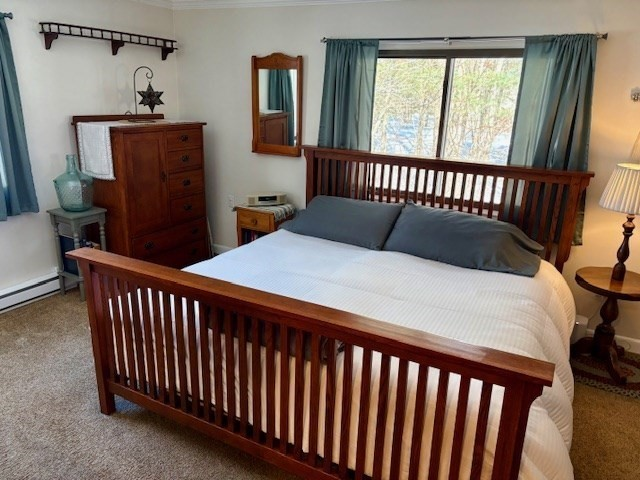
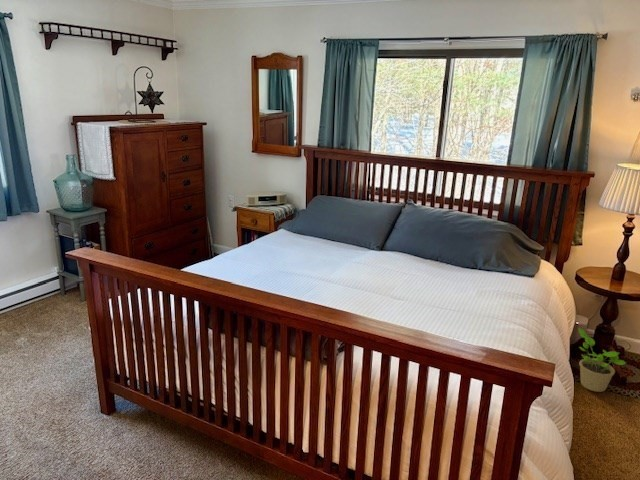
+ potted plant [577,327,627,393]
